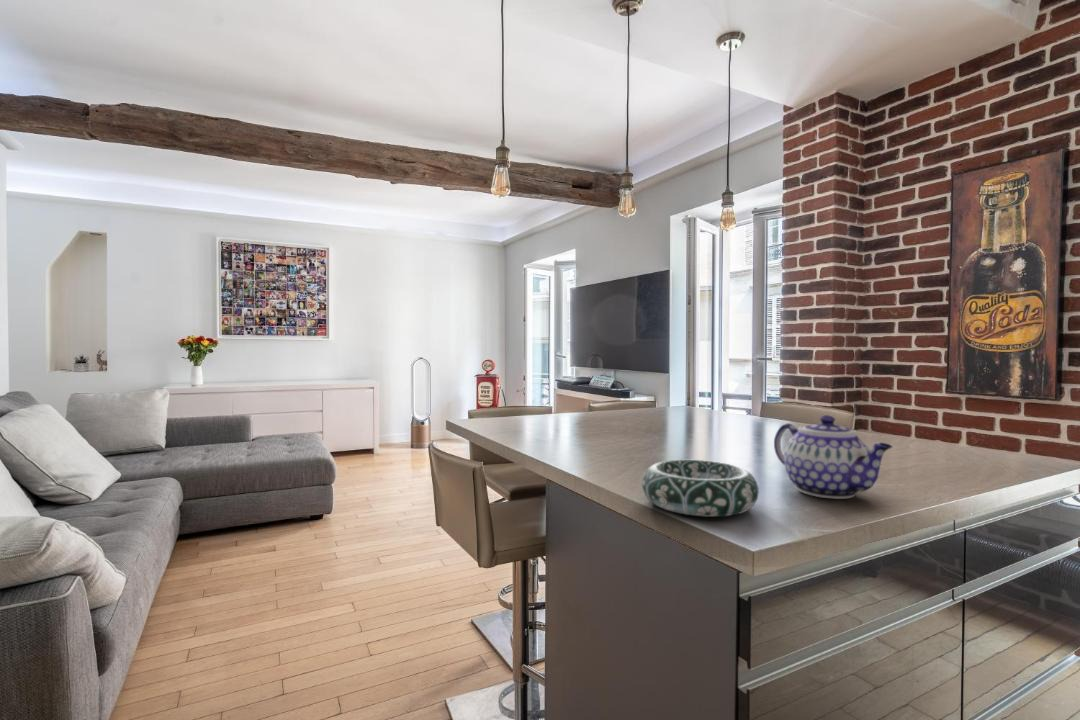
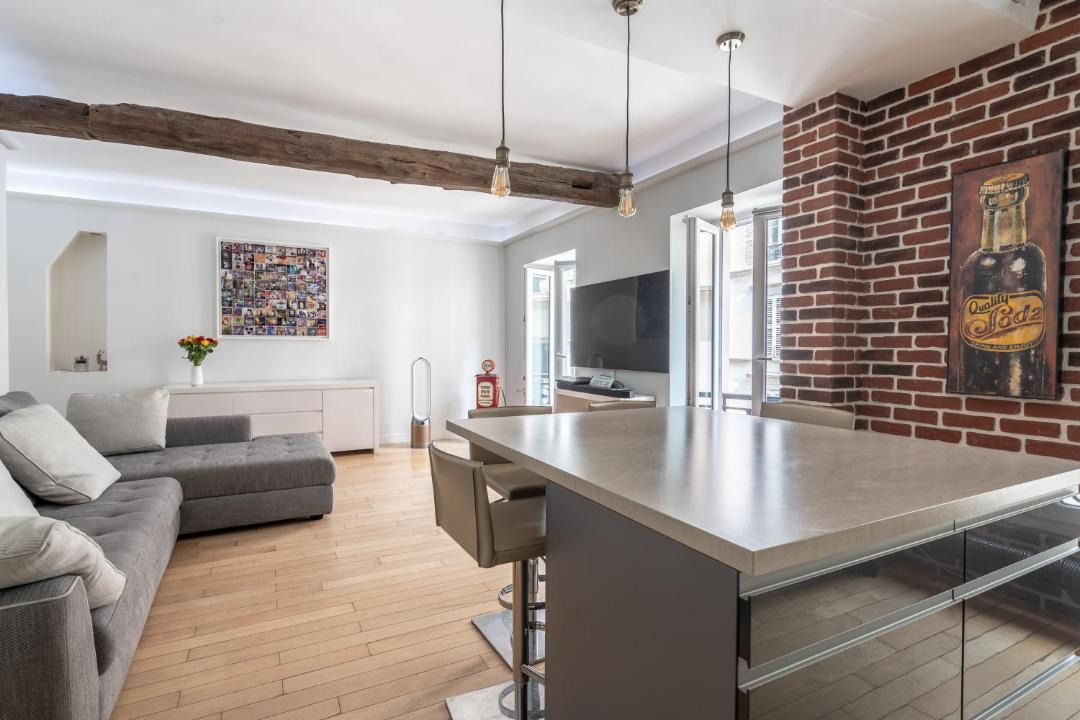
- decorative bowl [641,459,760,518]
- teapot [773,414,893,500]
